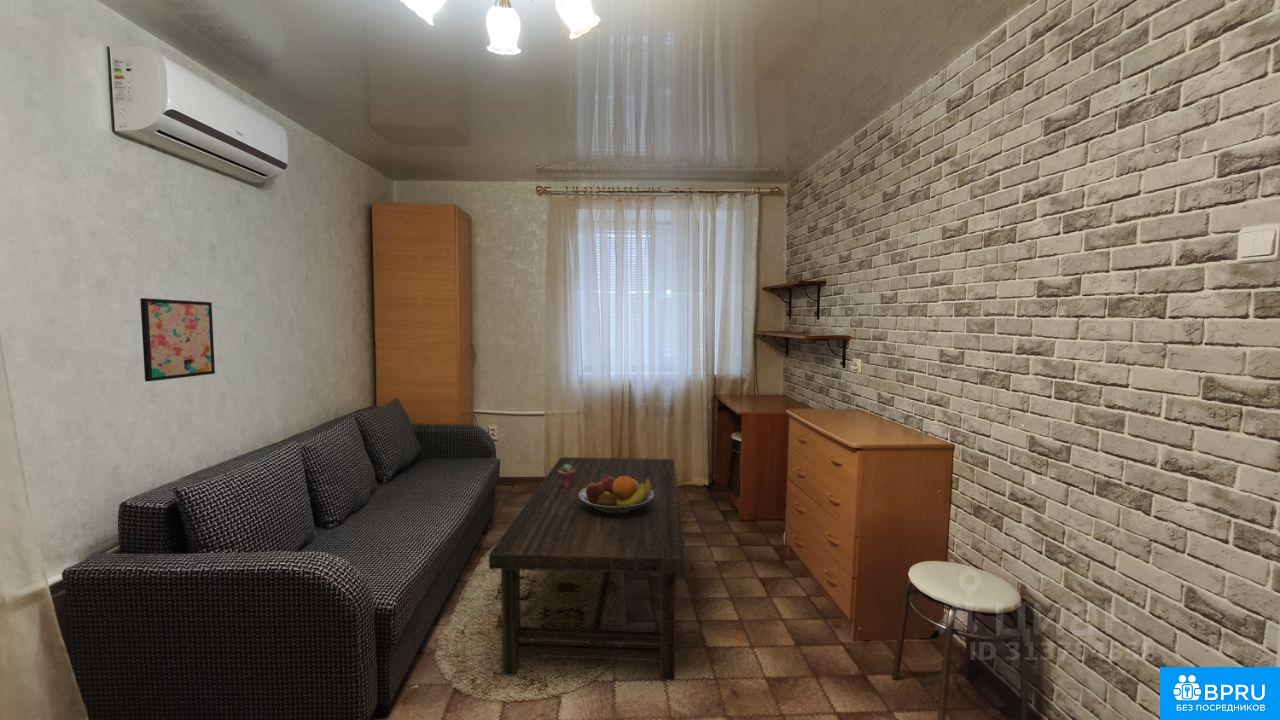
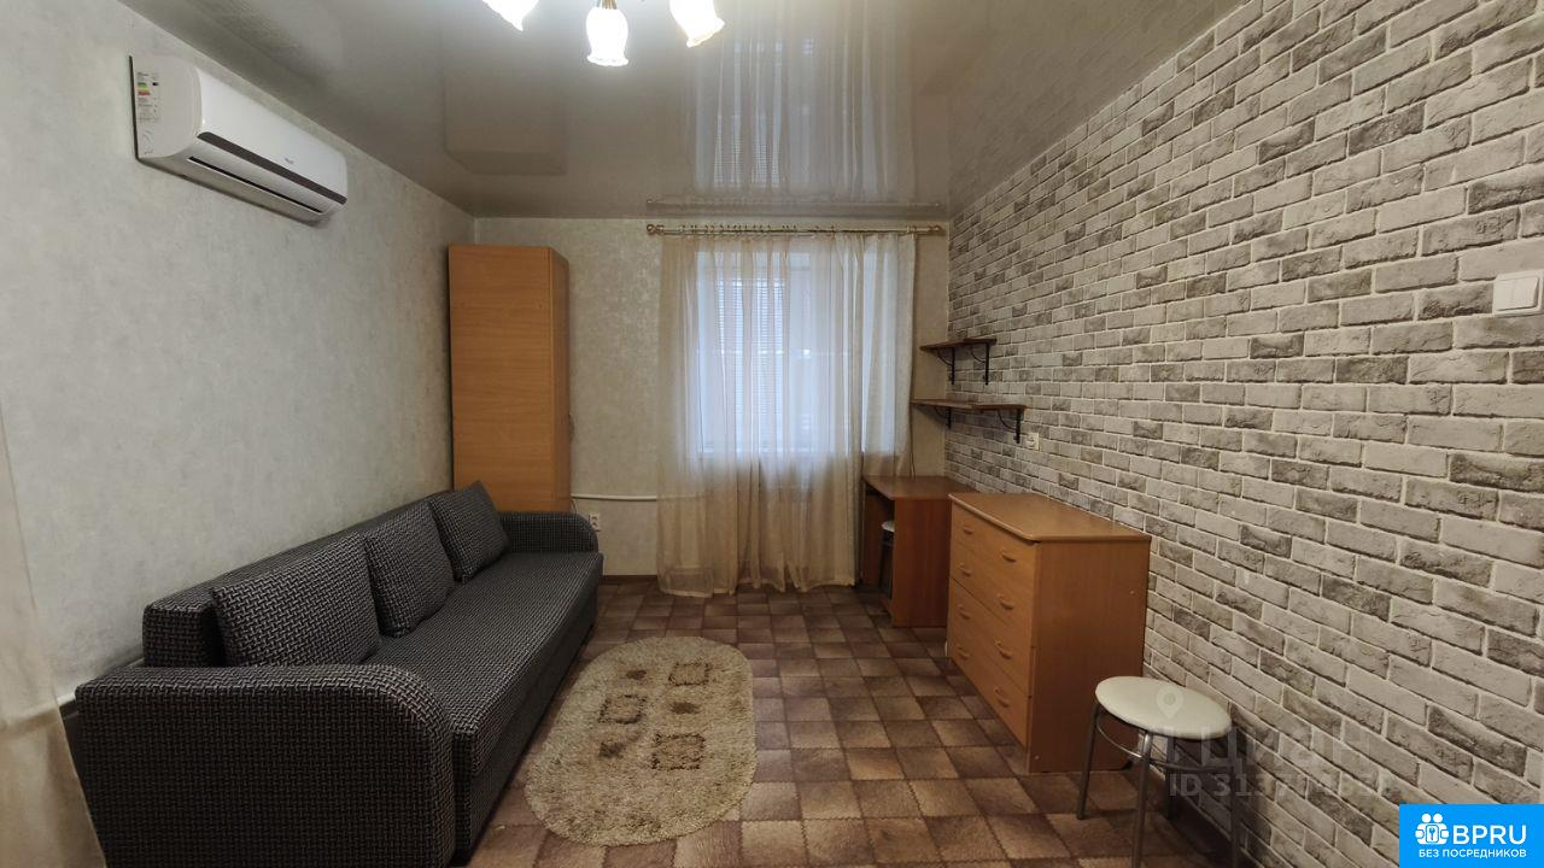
- wall art [139,297,216,382]
- fruit bowl [579,474,654,513]
- coffee table [488,456,688,681]
- potted succulent [558,464,575,488]
